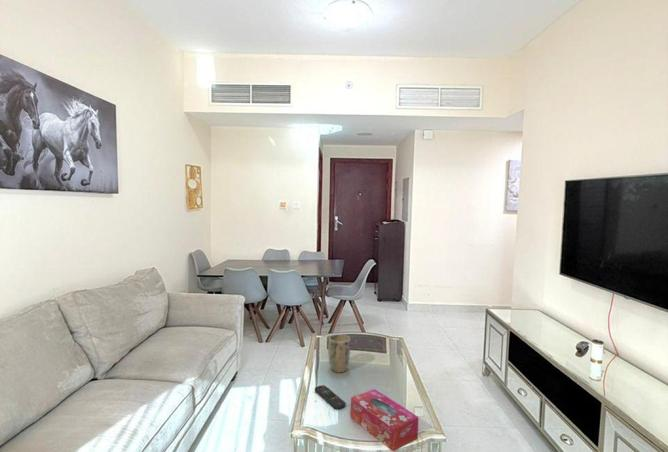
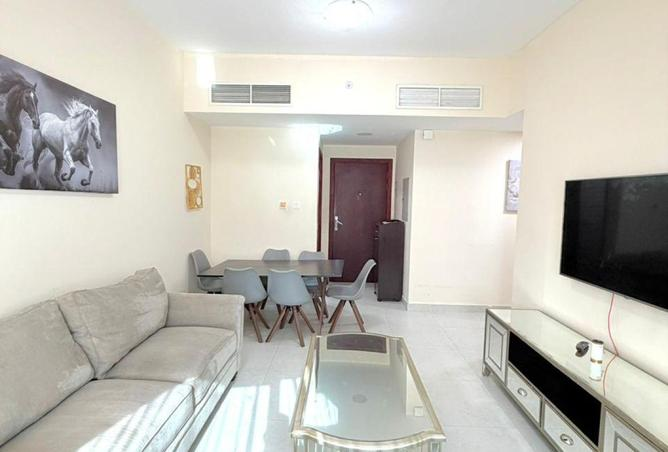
- plant pot [327,333,351,374]
- tissue box [349,388,420,452]
- remote control [314,384,346,410]
